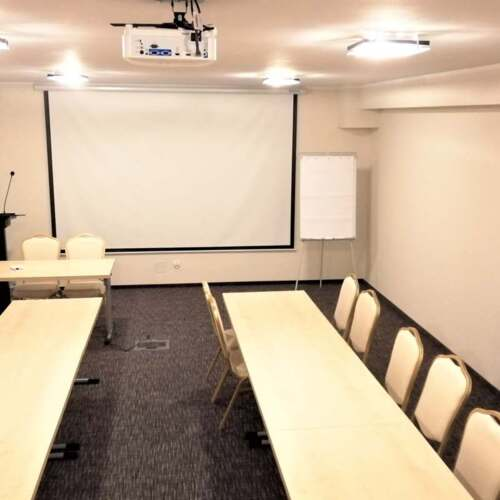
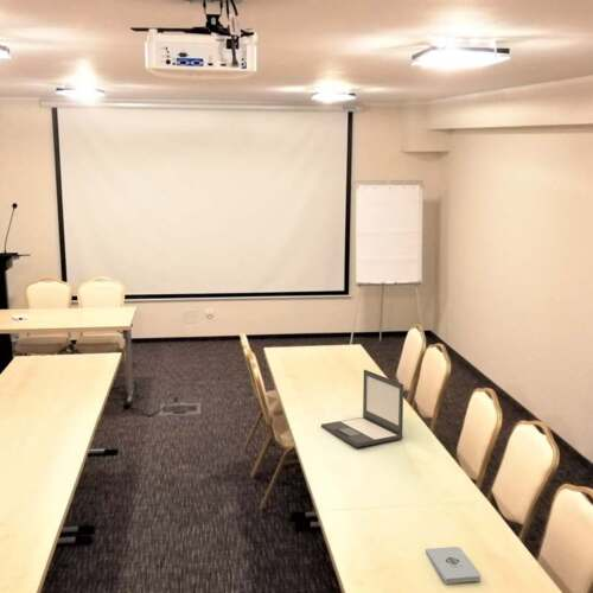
+ notepad [425,546,482,585]
+ laptop [320,369,404,448]
